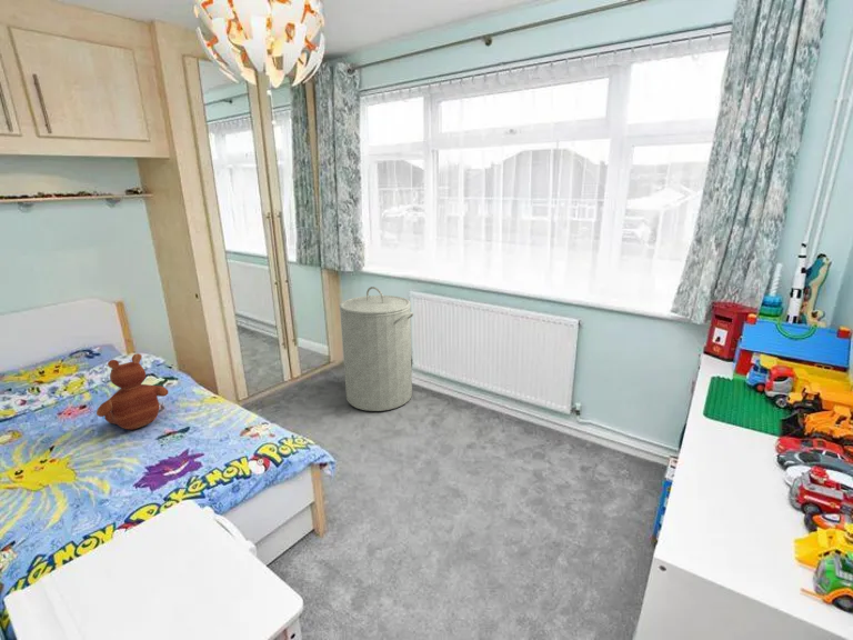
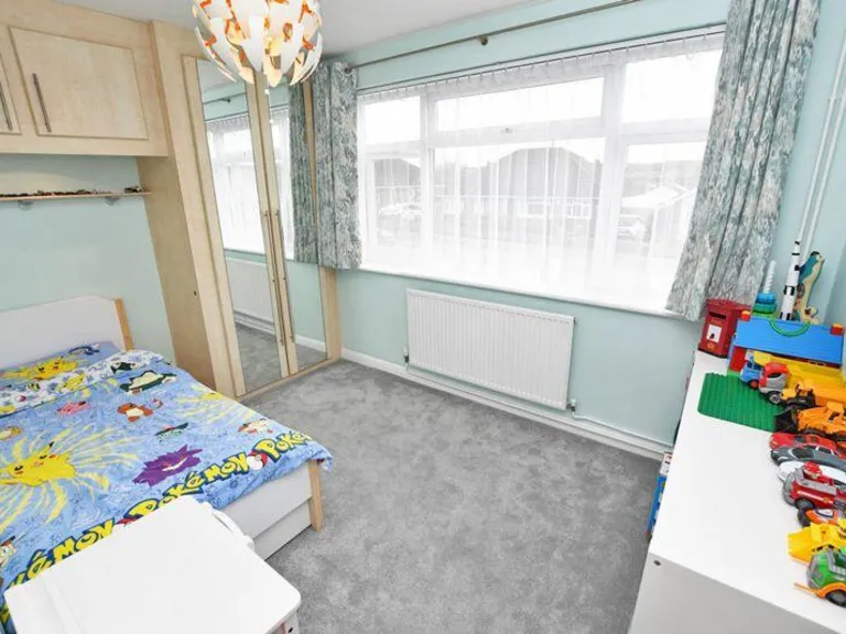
- laundry hamper [339,286,414,412]
- teddy bear [96,352,169,431]
